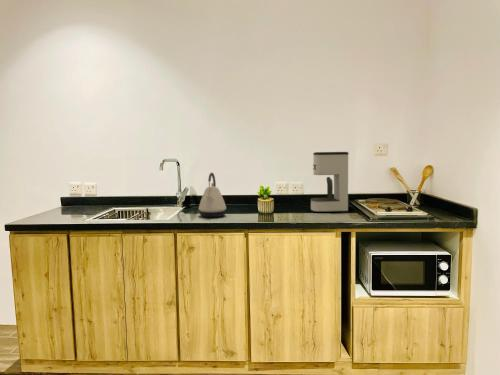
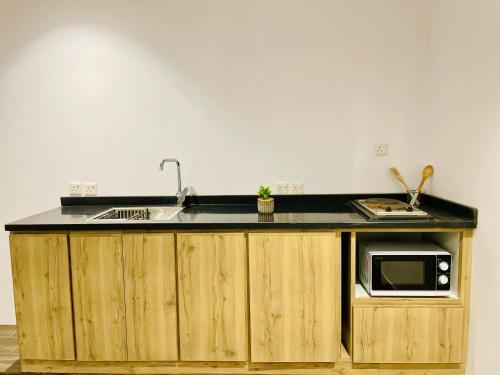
- coffee maker [309,151,350,213]
- kettle [198,172,227,218]
